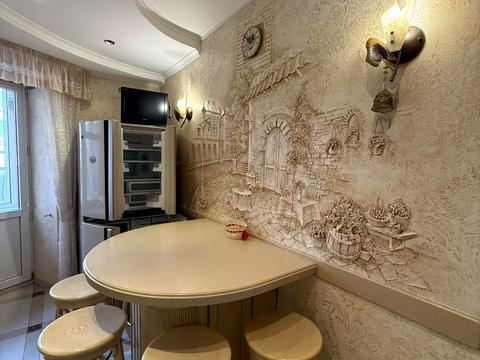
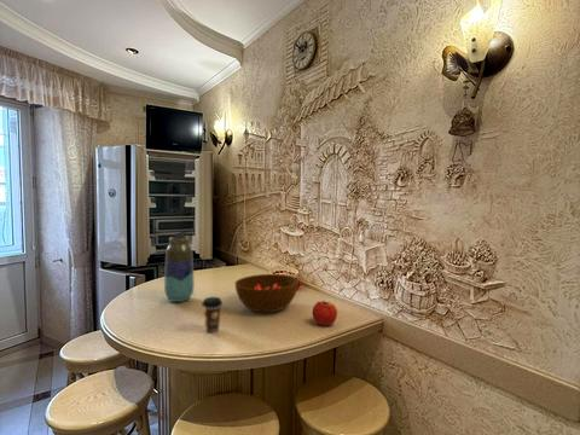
+ vase [163,236,196,303]
+ coffee cup [201,296,224,334]
+ apple [312,300,338,326]
+ bowl [233,273,300,313]
